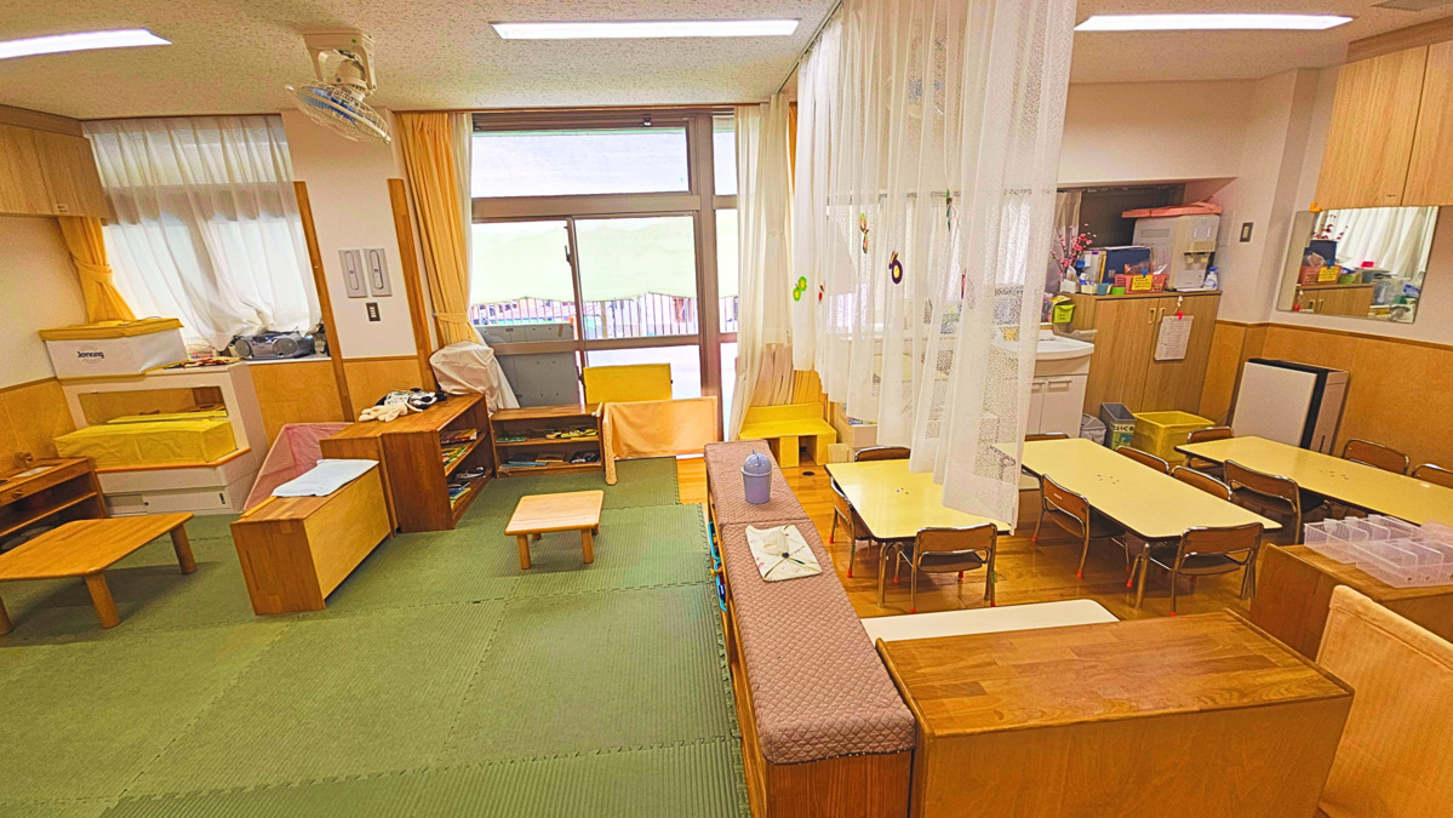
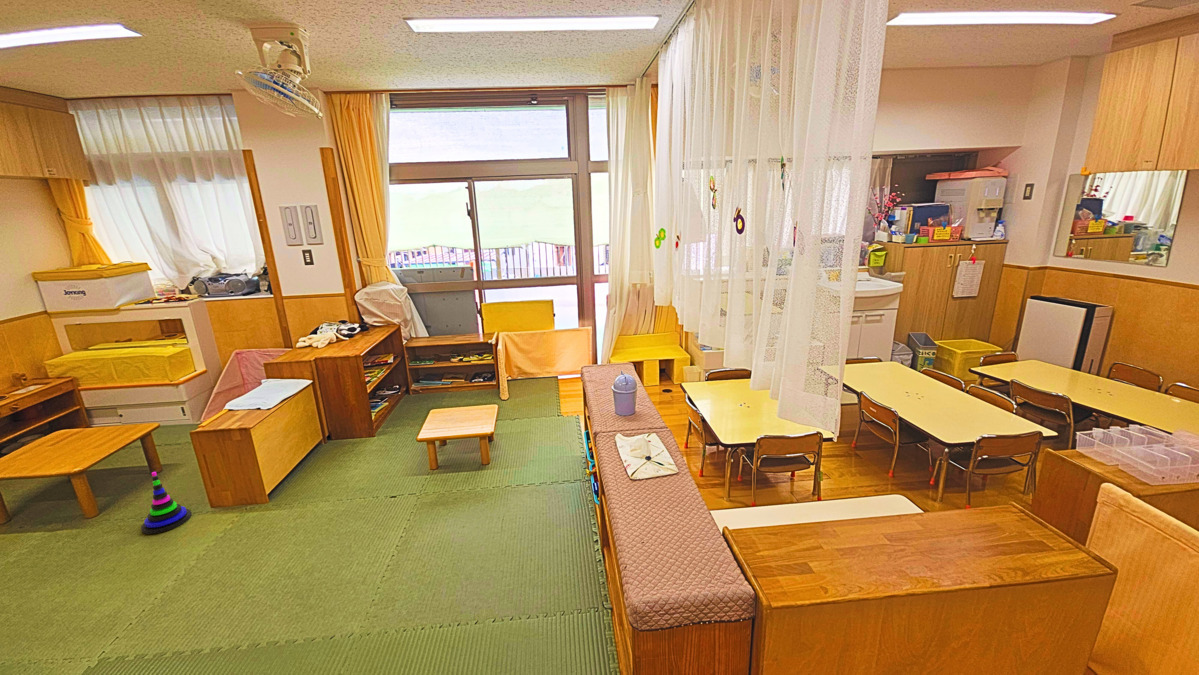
+ stacking toy [140,471,193,535]
